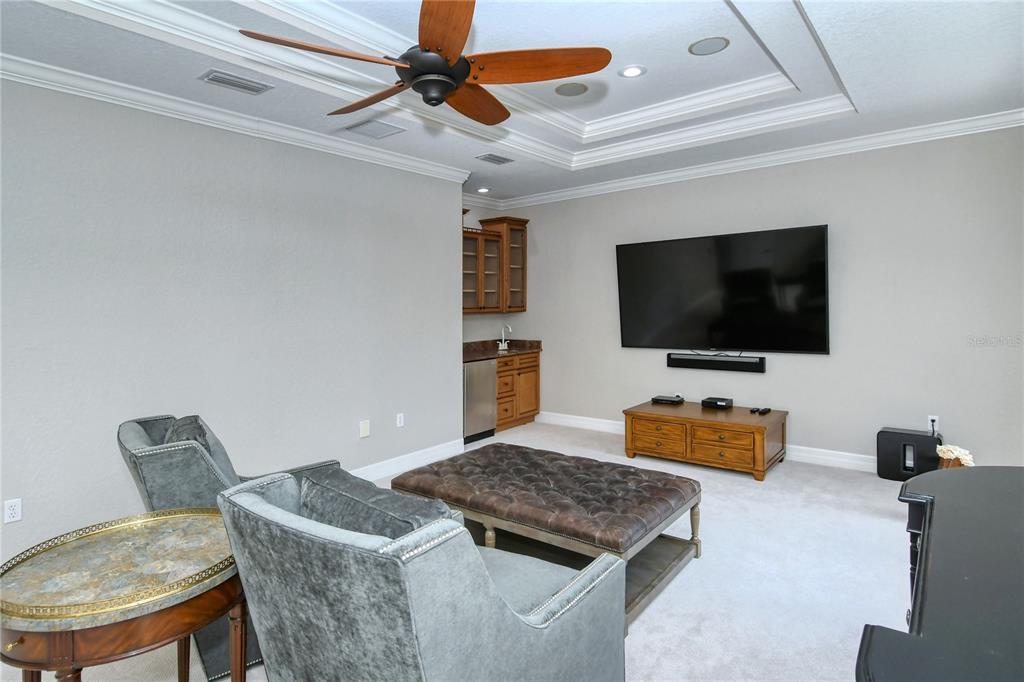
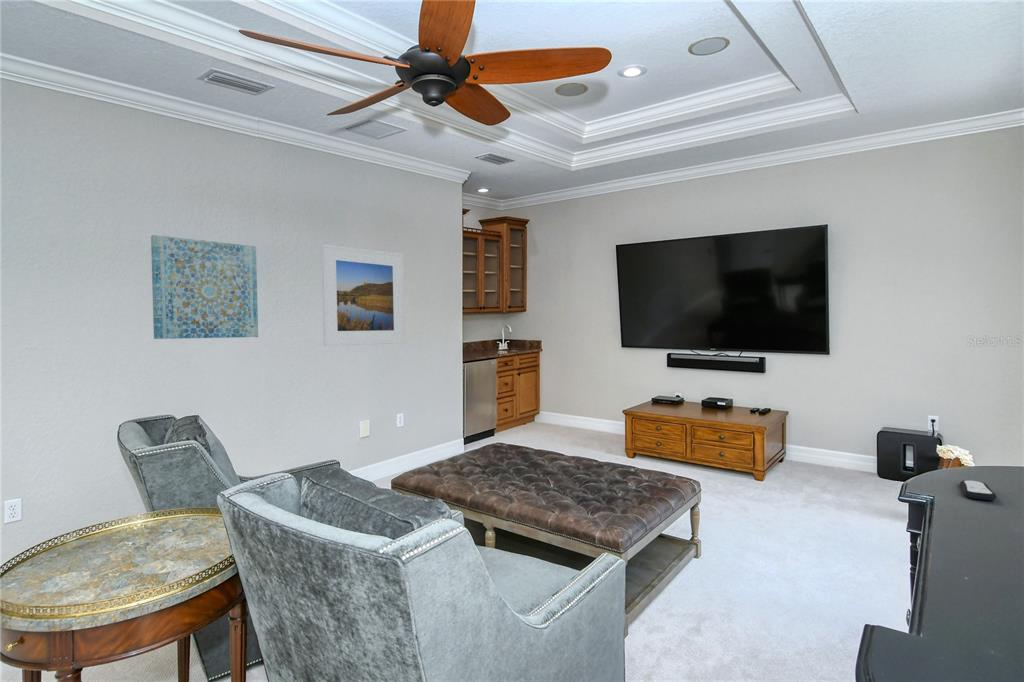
+ remote control [959,479,997,501]
+ wall art [150,234,259,340]
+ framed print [321,243,406,347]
